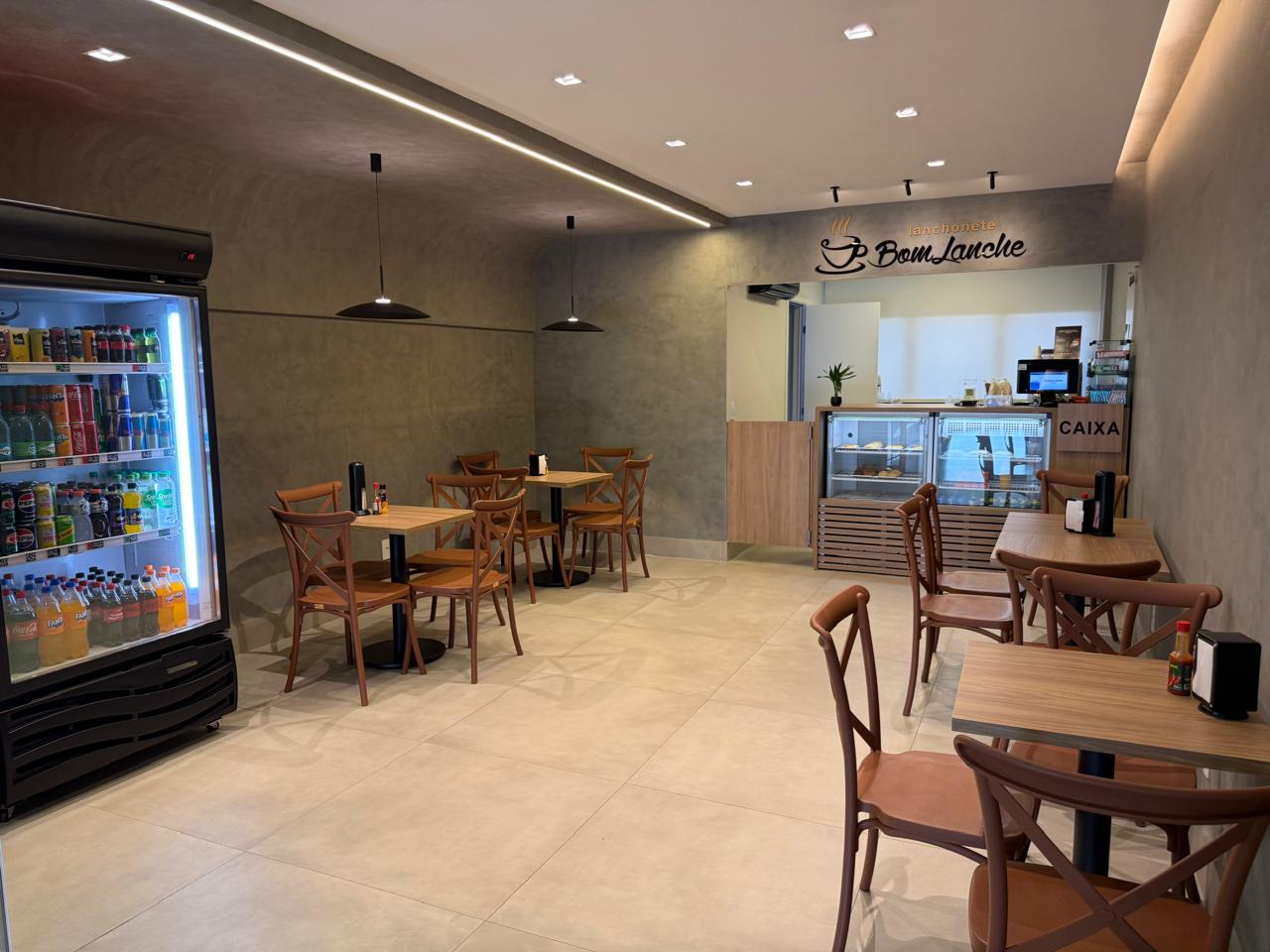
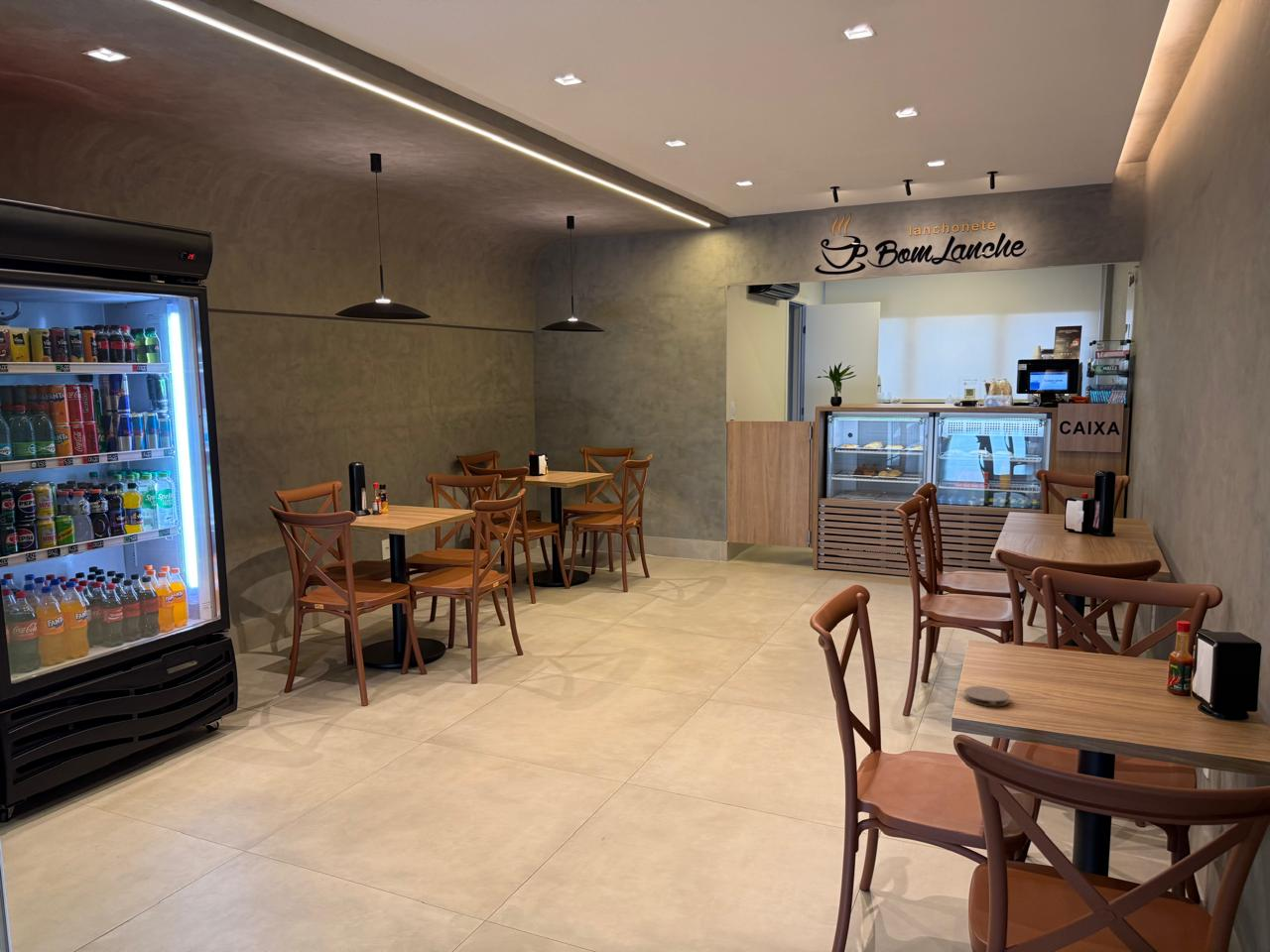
+ coaster [963,685,1011,707]
